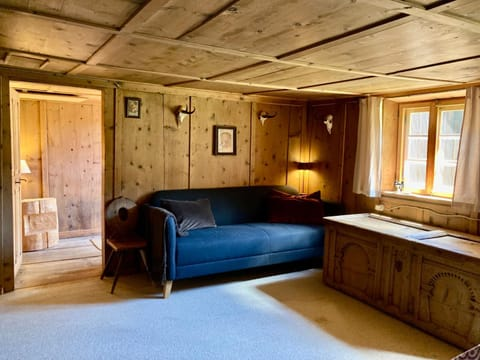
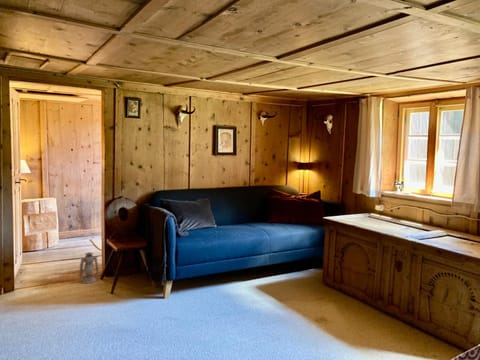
+ lantern [78,251,100,285]
